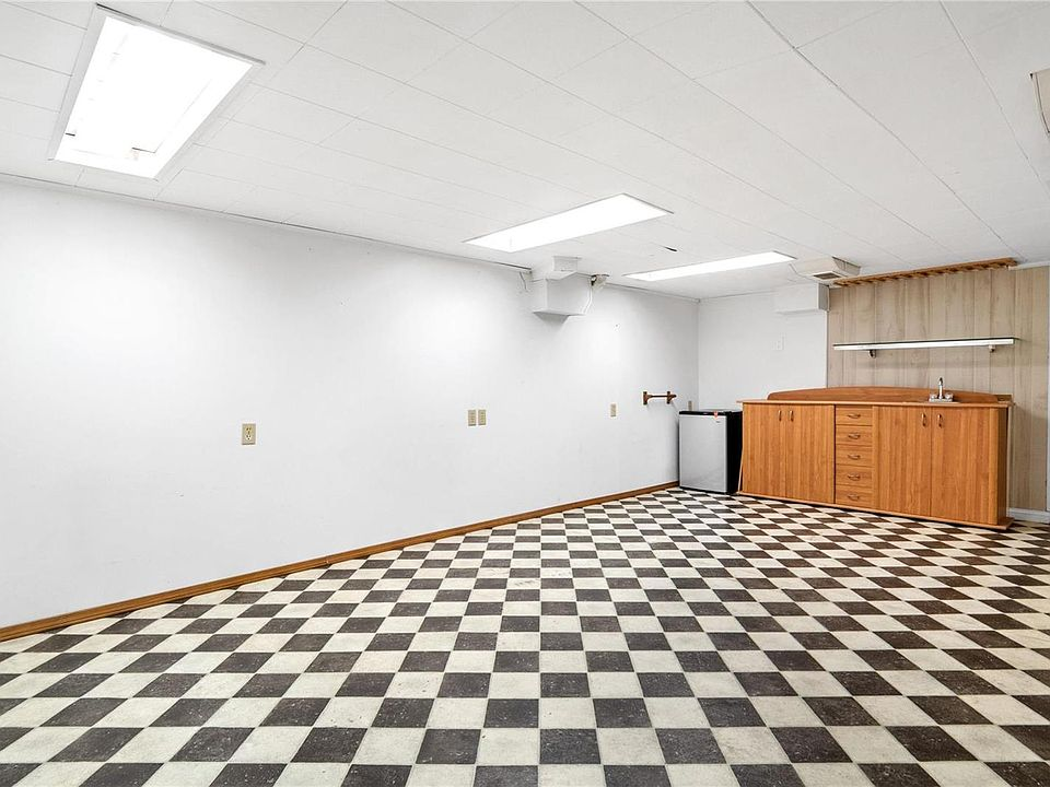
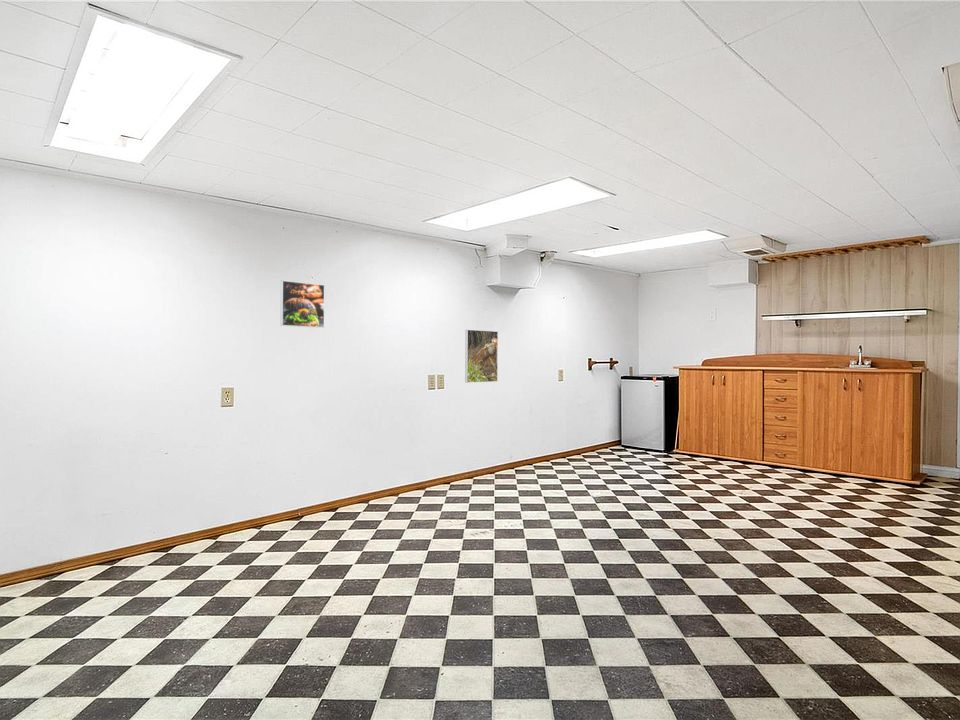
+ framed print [464,329,499,384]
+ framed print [280,279,326,329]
